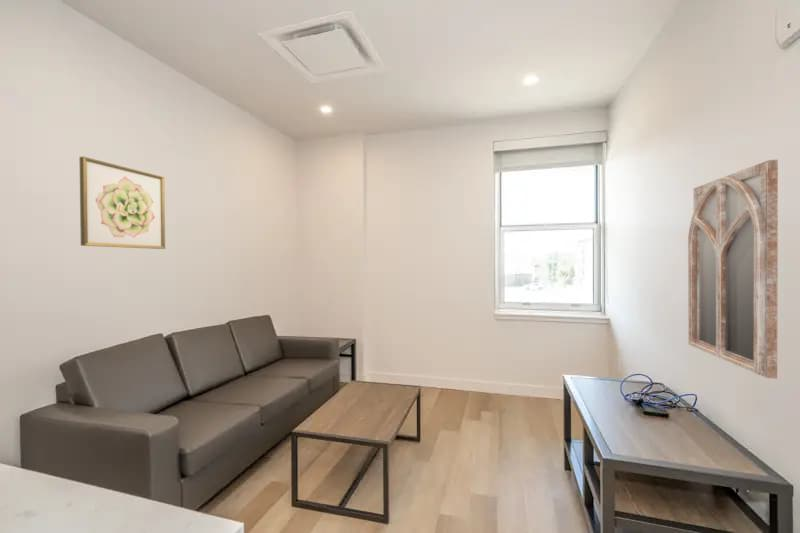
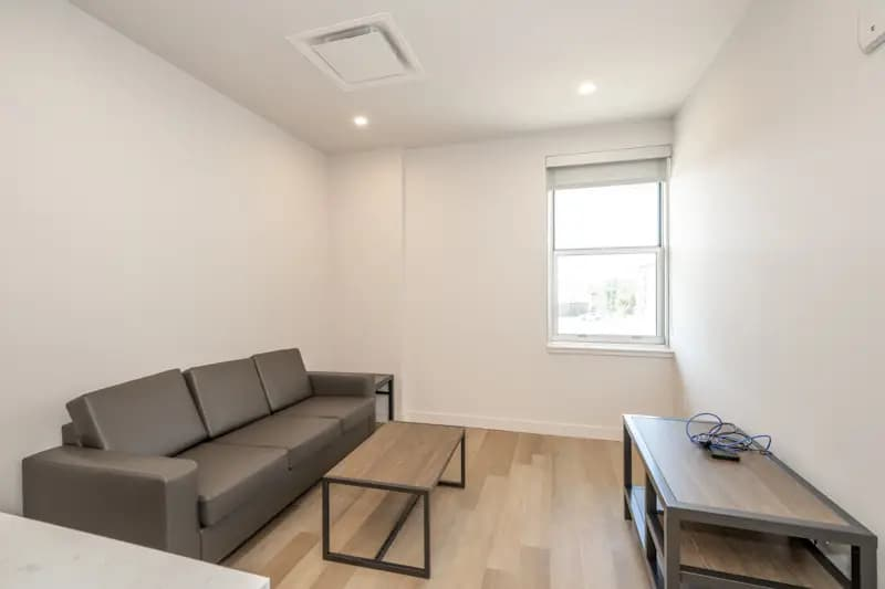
- home mirror [687,159,779,380]
- wall art [79,156,166,250]
